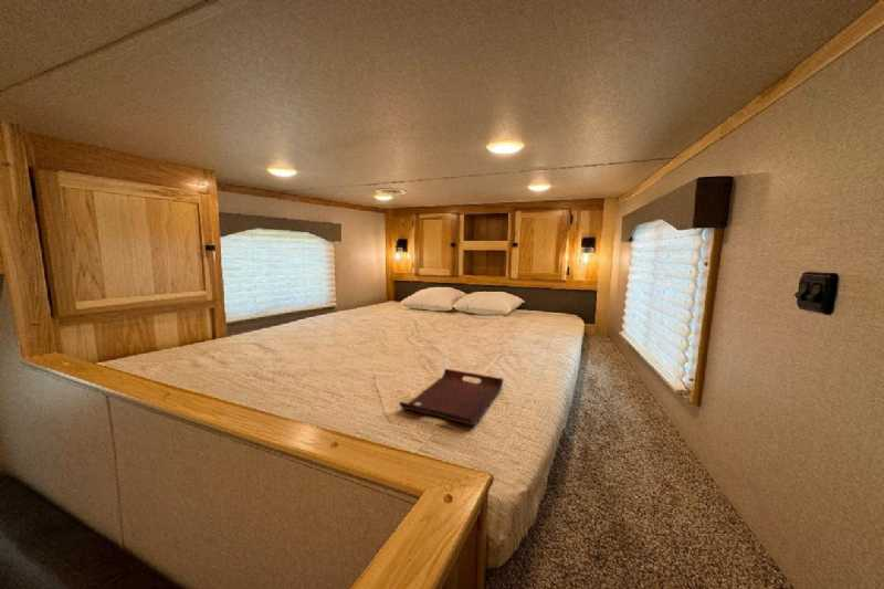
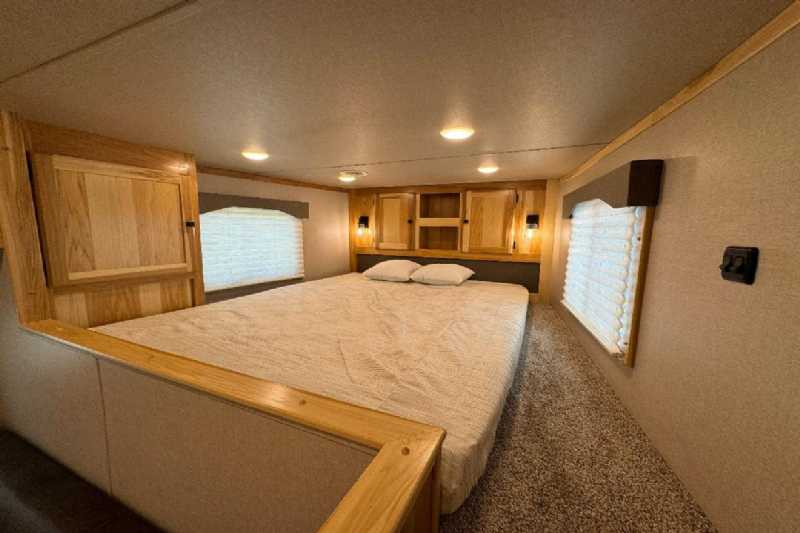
- serving tray [398,368,504,427]
